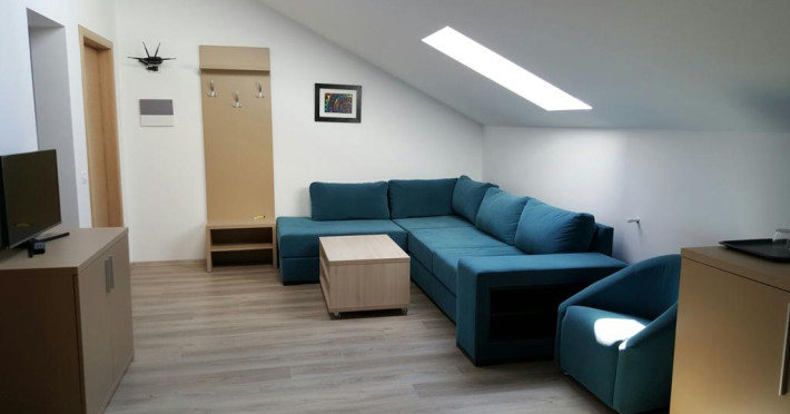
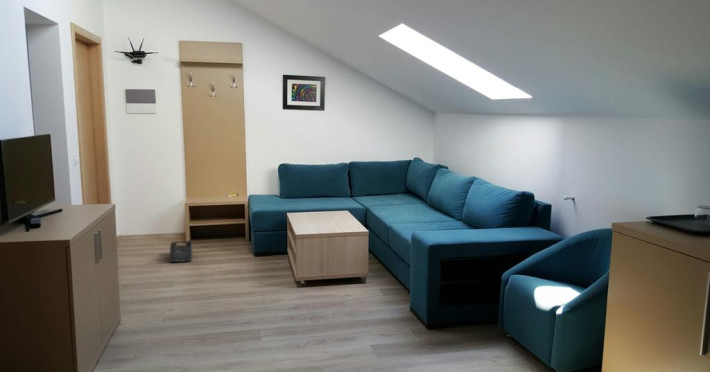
+ storage bin [169,240,193,263]
